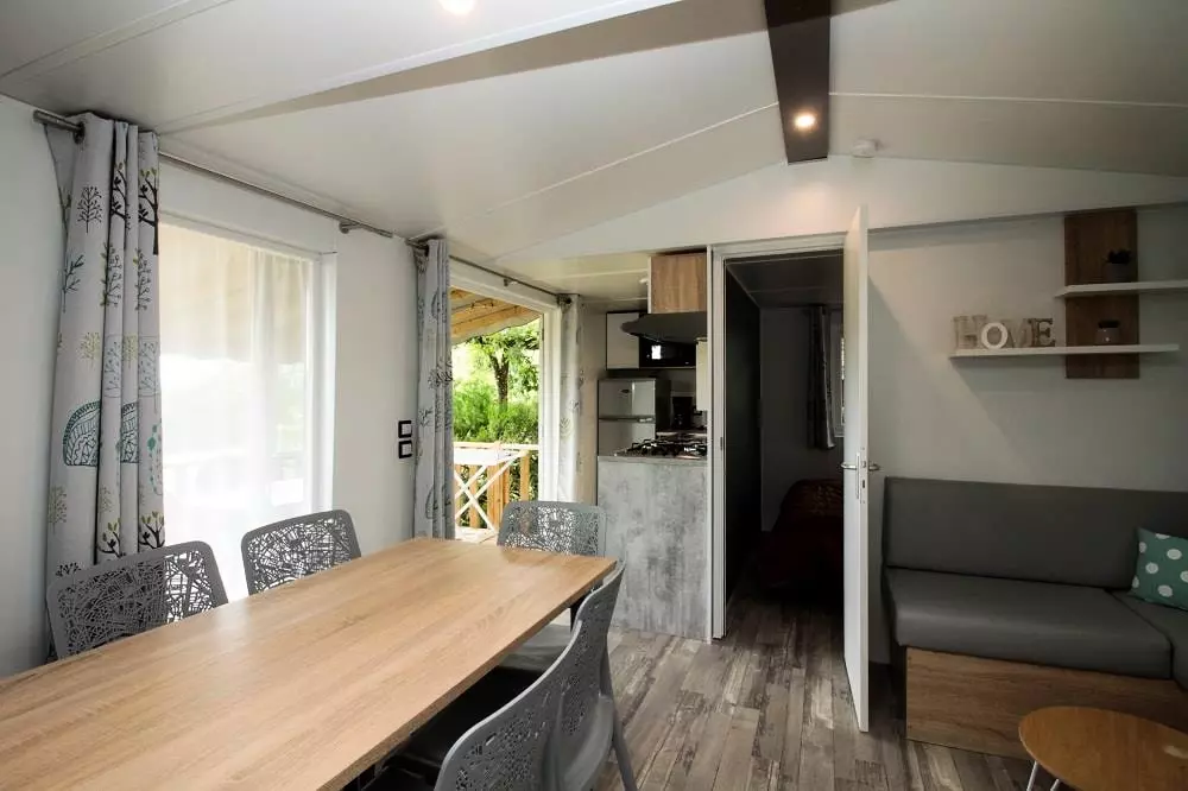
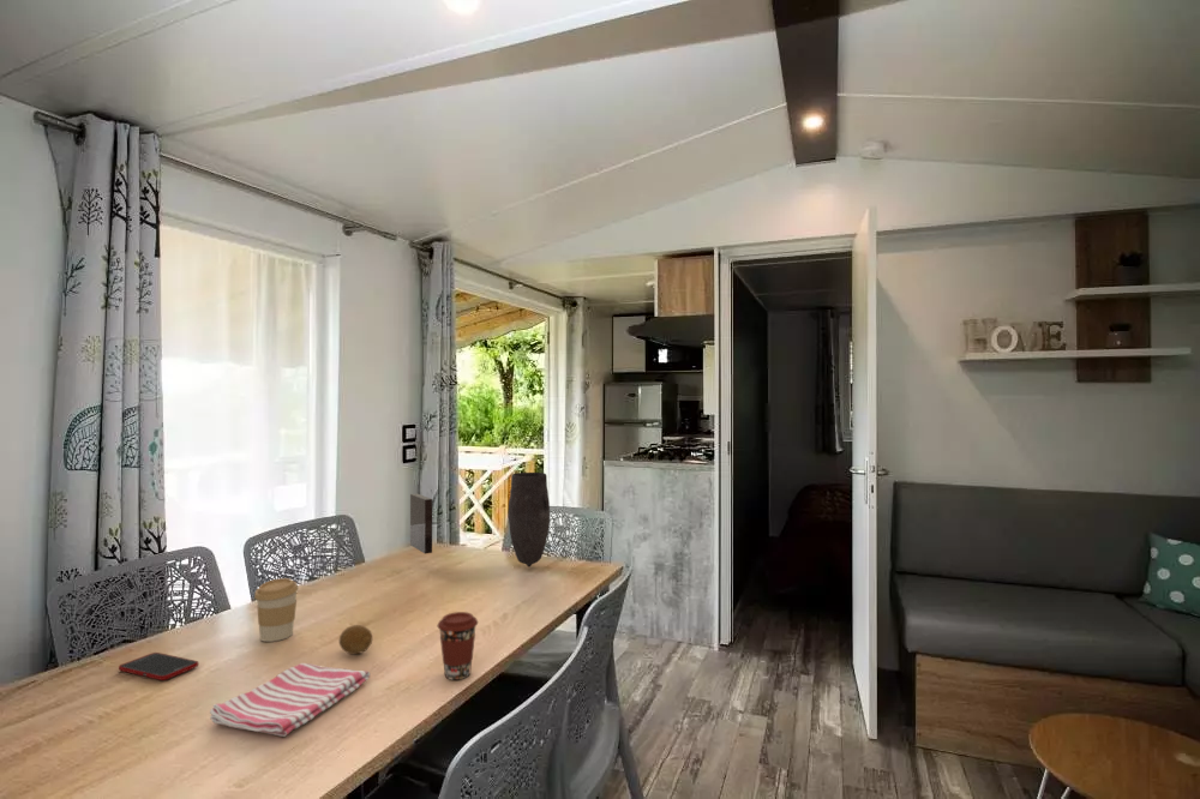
+ dish towel [209,662,371,738]
+ cell phone [118,651,199,681]
+ coffee cup [253,577,300,643]
+ coffee cup [437,611,479,681]
+ vase [409,471,551,567]
+ fruit [338,624,373,655]
